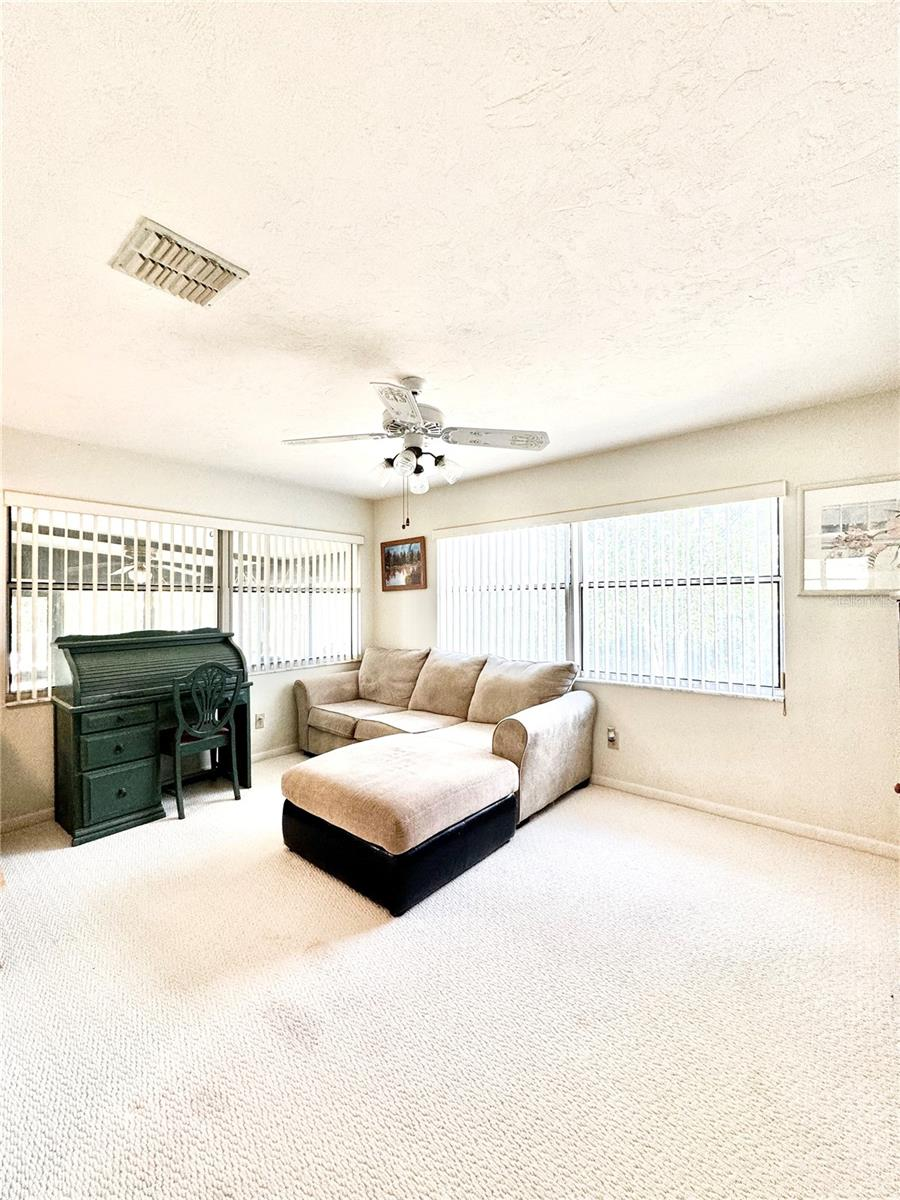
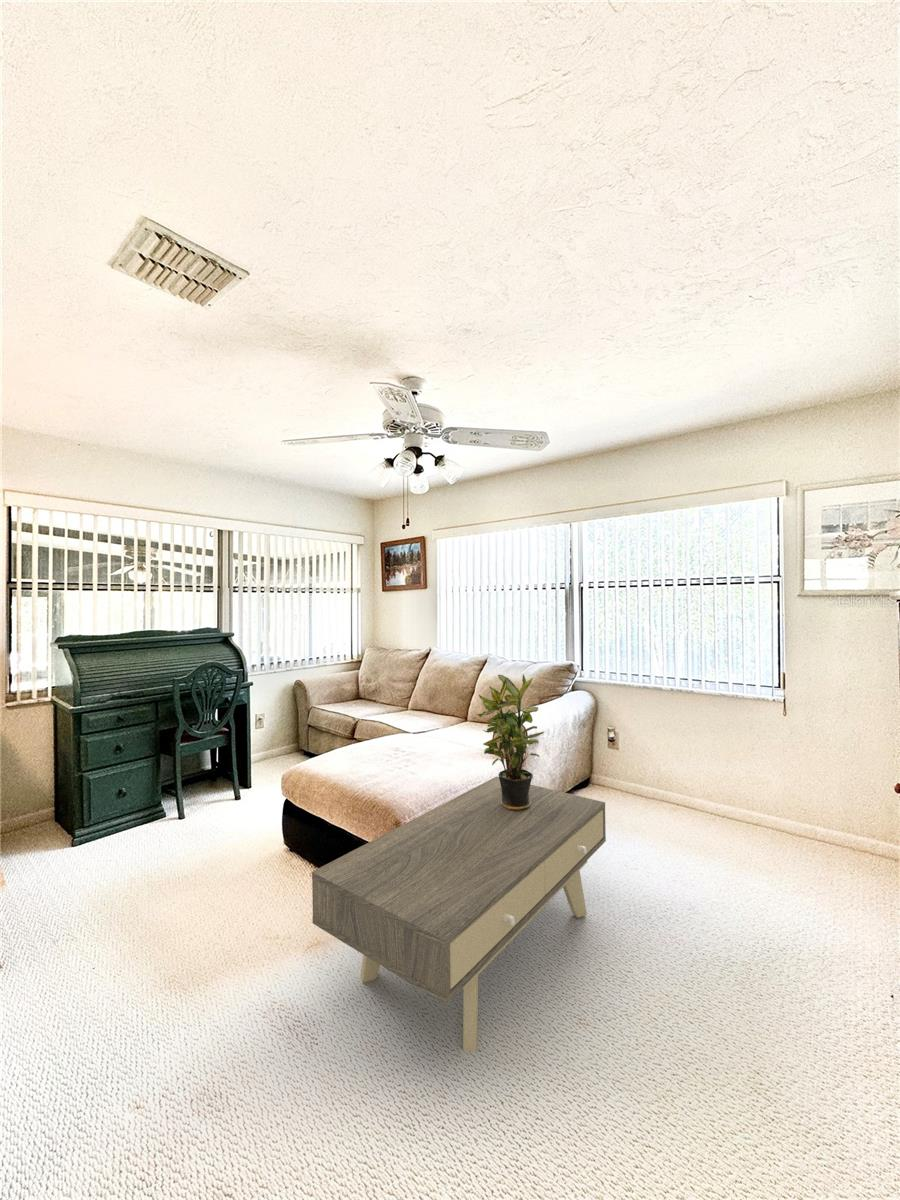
+ coffee table [311,775,607,1053]
+ potted plant [476,673,546,811]
